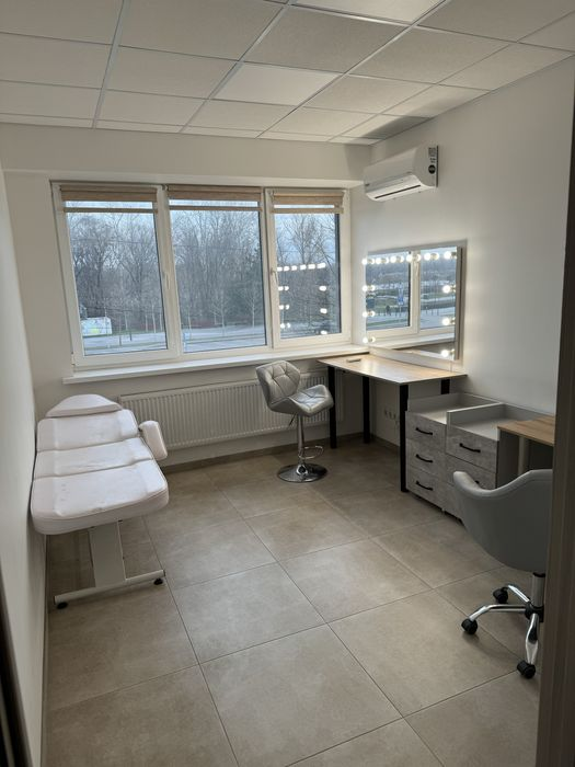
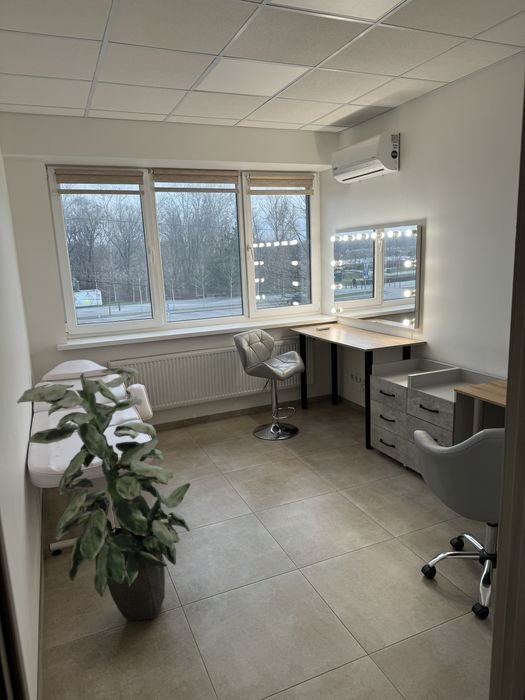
+ indoor plant [16,365,192,622]
